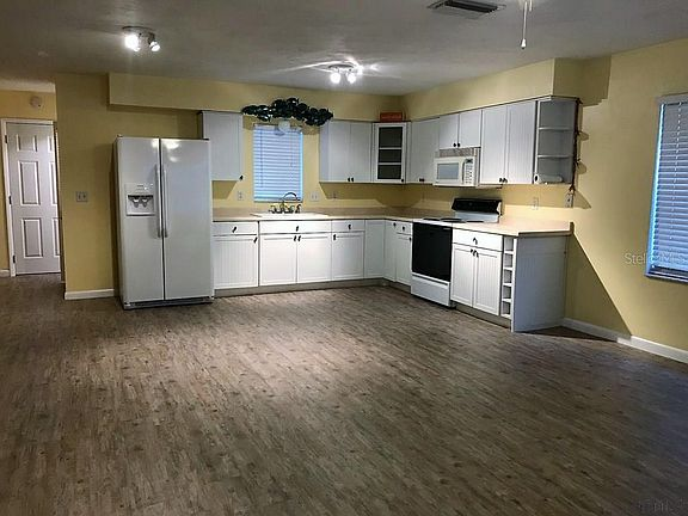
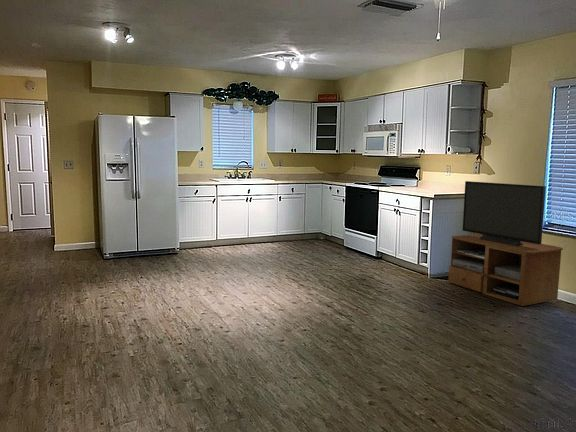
+ tv stand [447,180,564,307]
